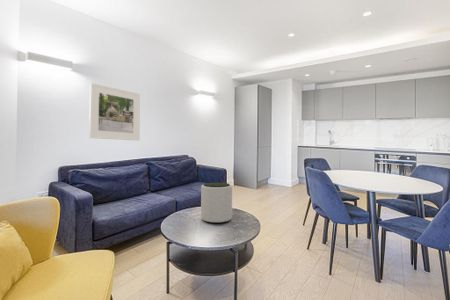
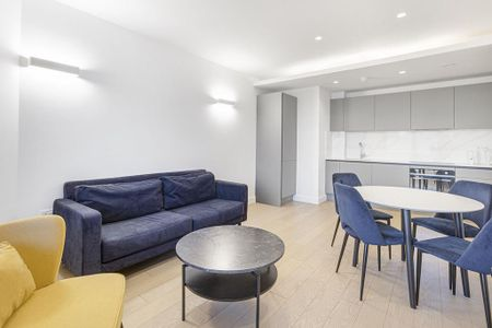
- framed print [88,82,141,141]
- plant pot [200,182,233,224]
